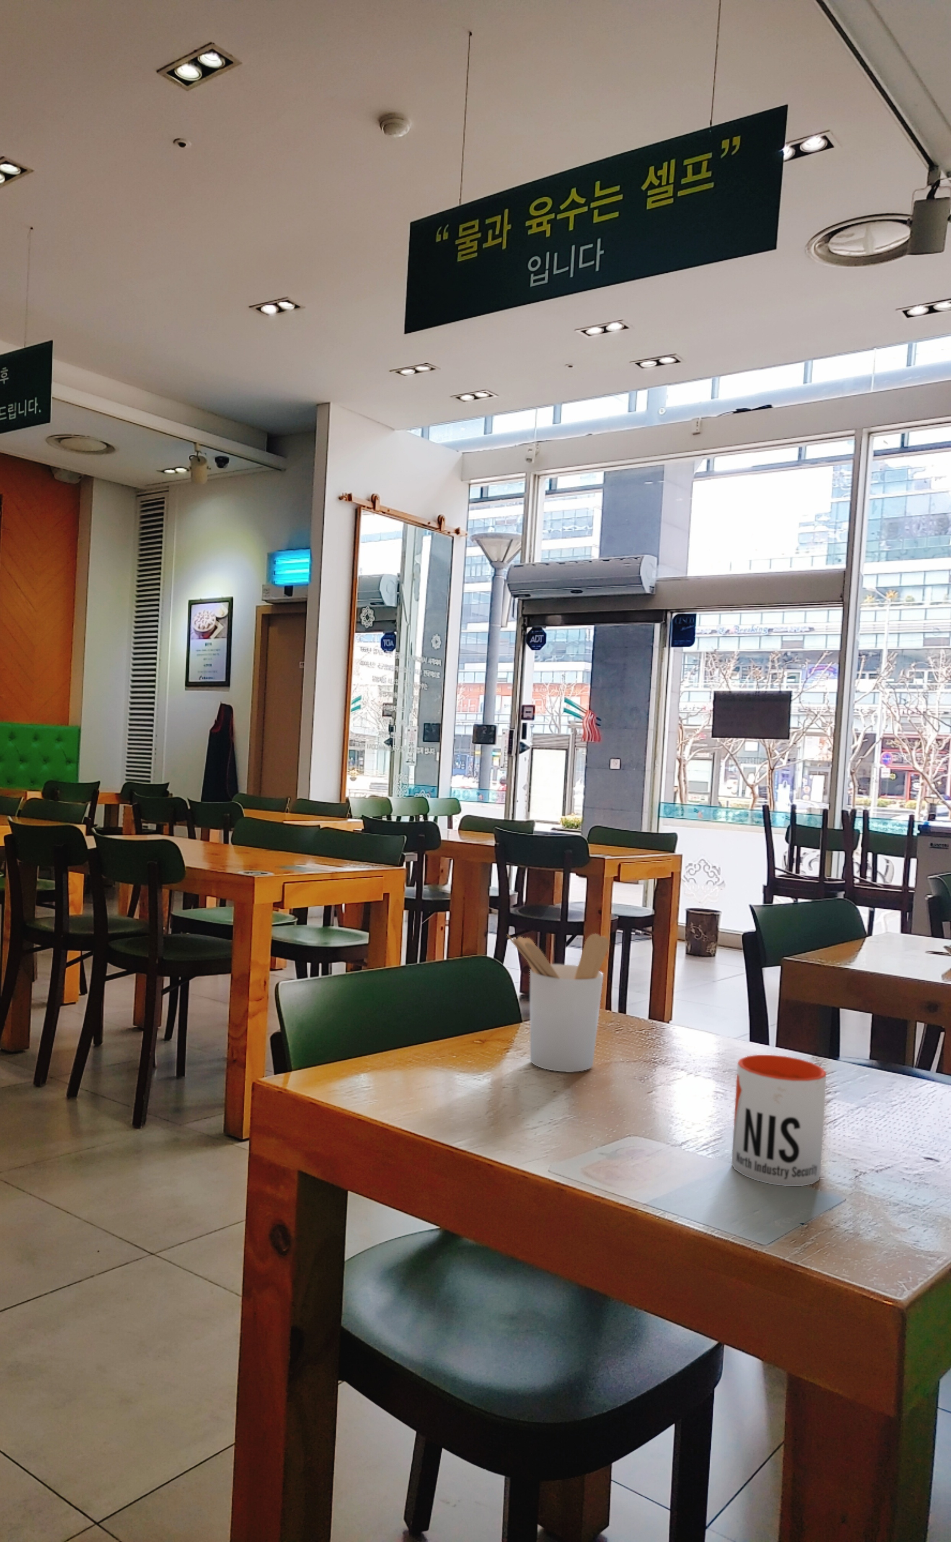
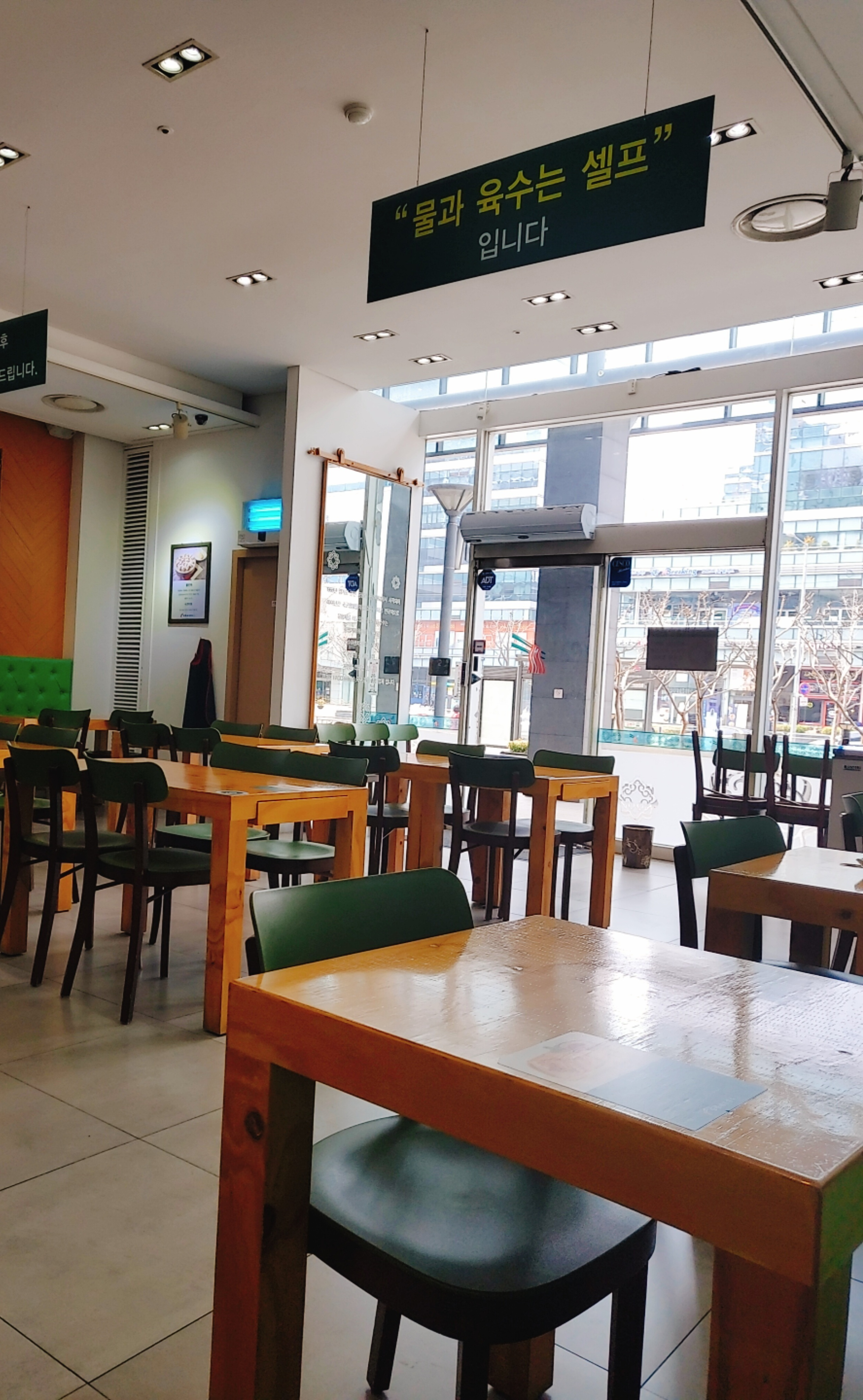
- utensil holder [506,934,610,1073]
- mug [732,1054,826,1186]
